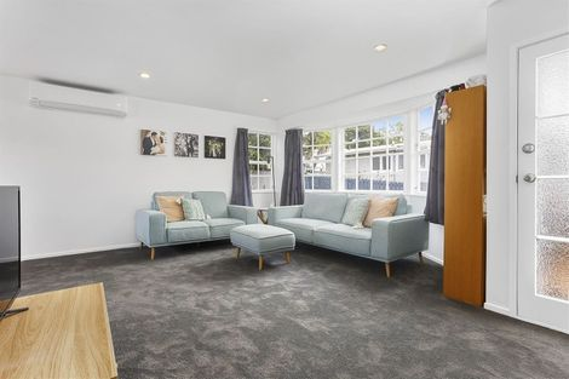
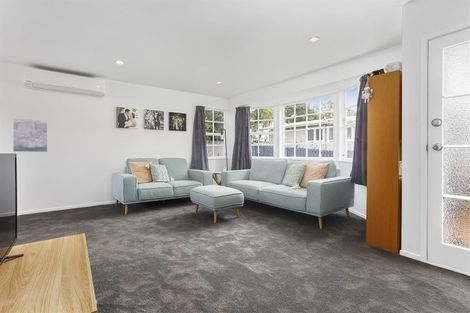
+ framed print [12,117,49,153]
